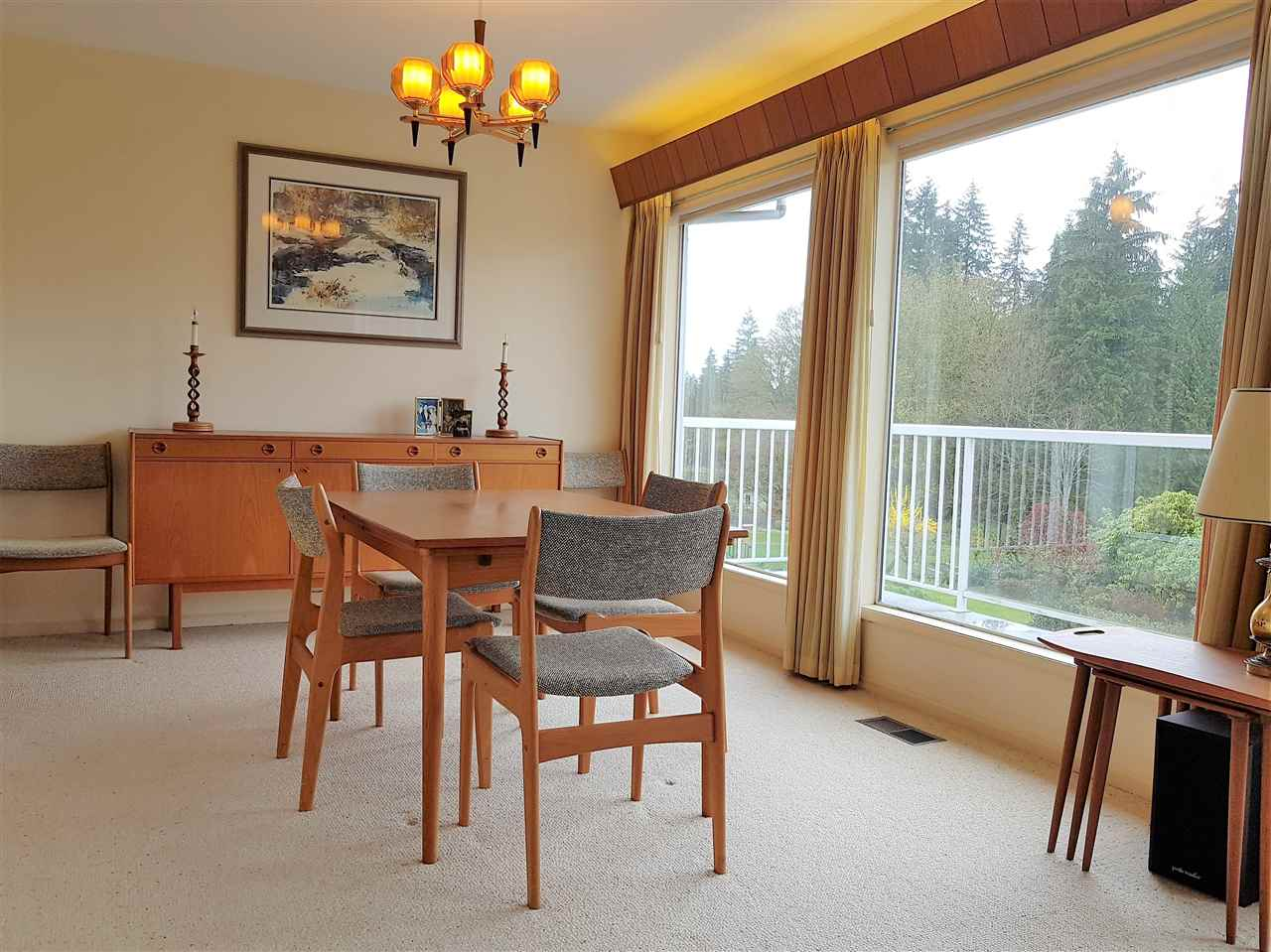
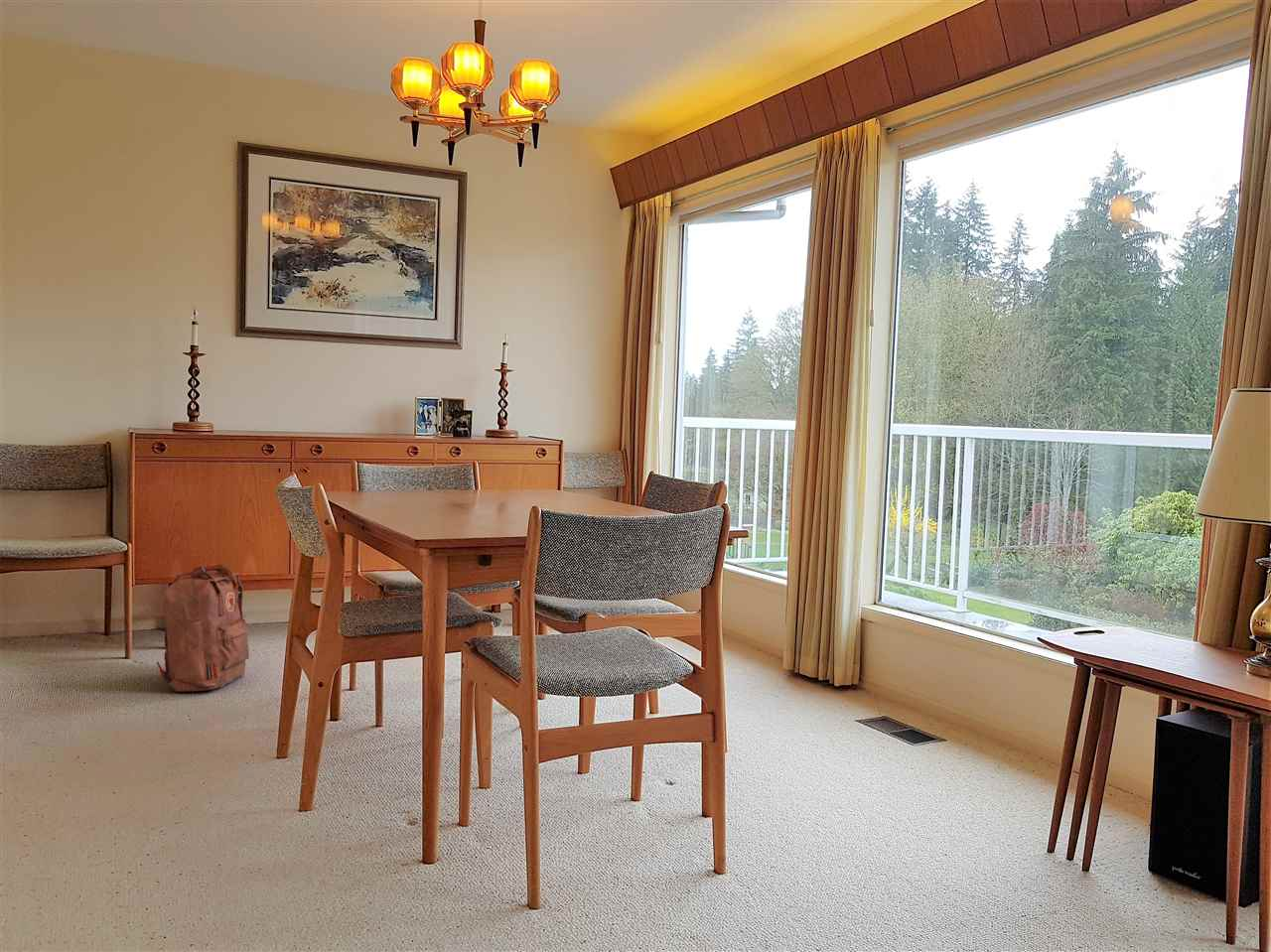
+ backpack [156,564,250,693]
